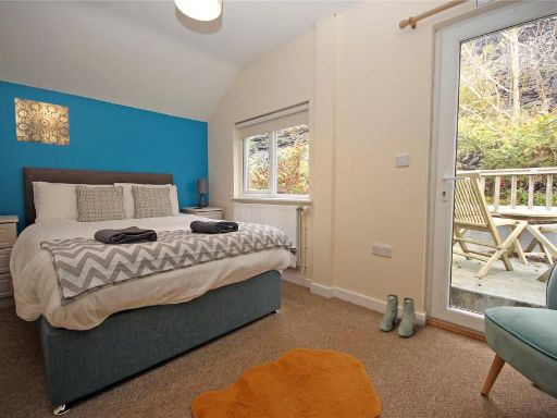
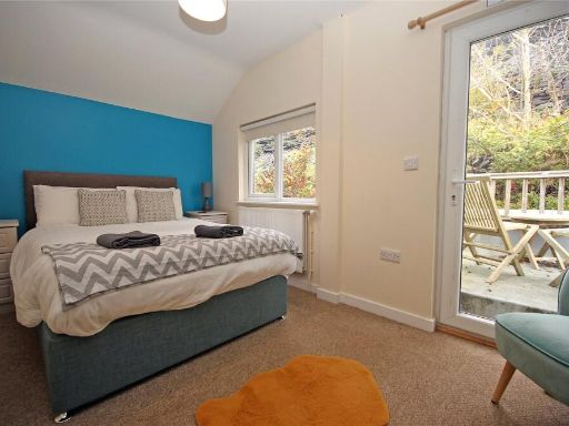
- wall art [14,97,71,147]
- boots [379,294,417,337]
